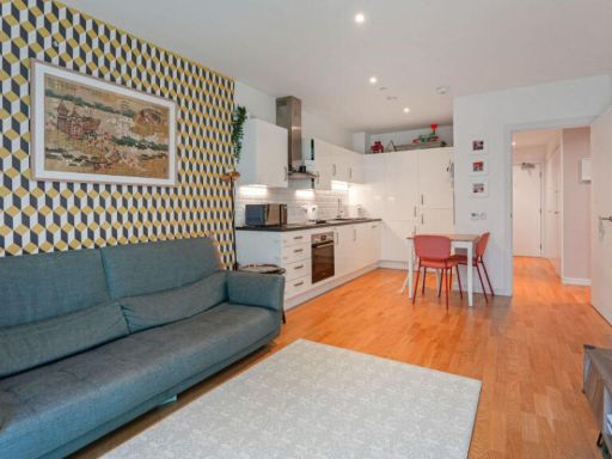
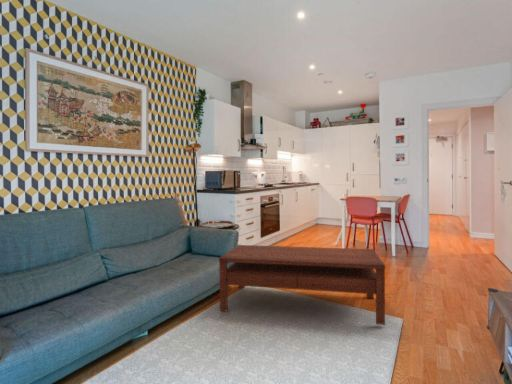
+ coffee table [218,244,386,326]
